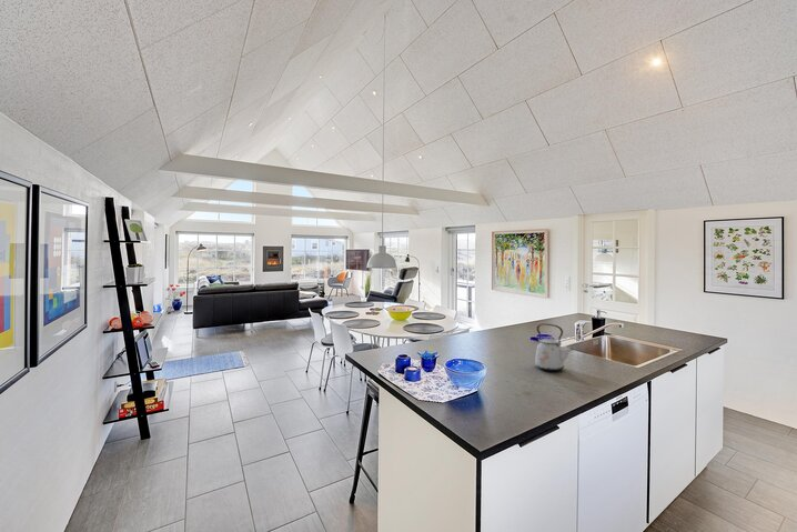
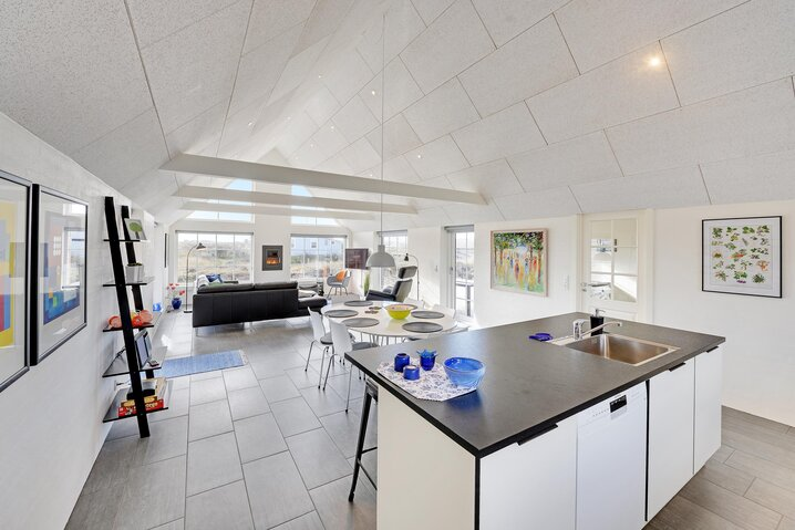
- kettle [534,322,575,372]
